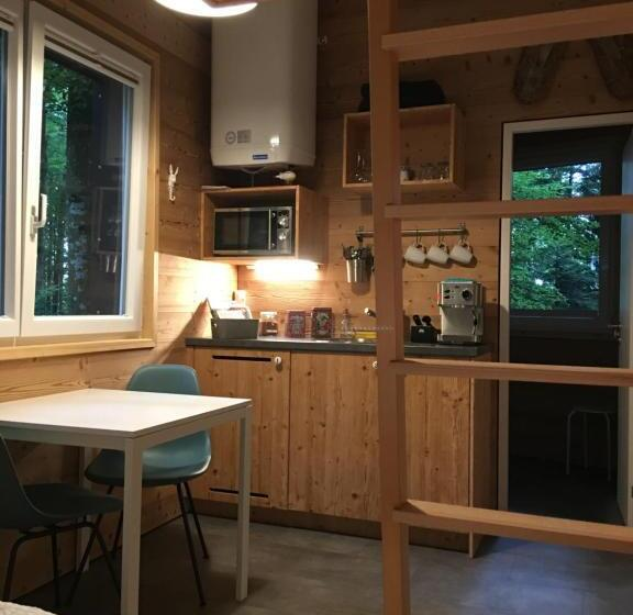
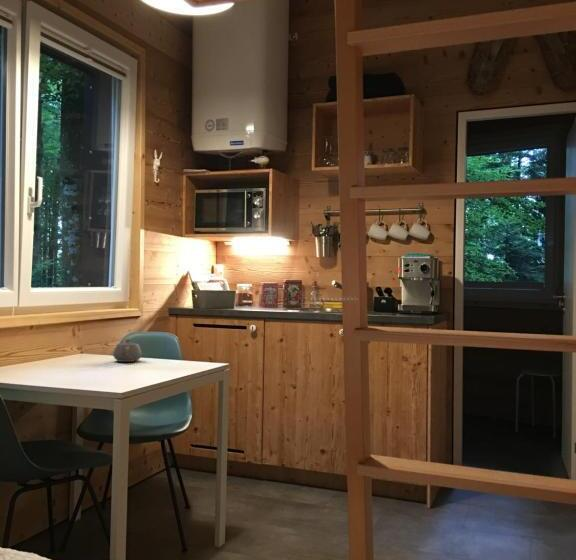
+ teapot [112,338,143,363]
